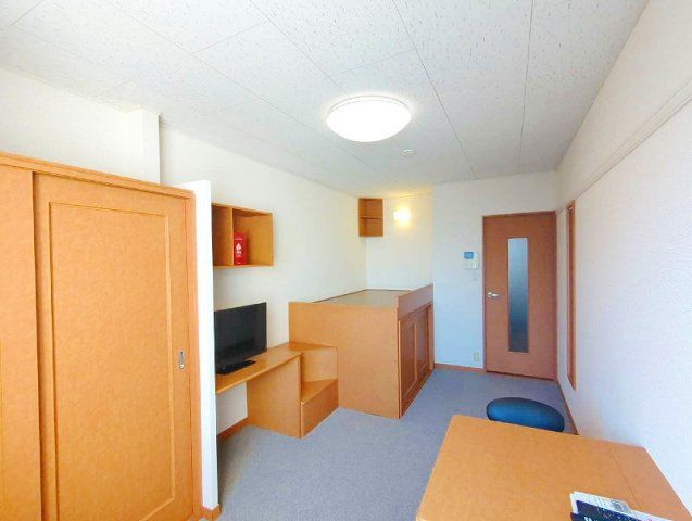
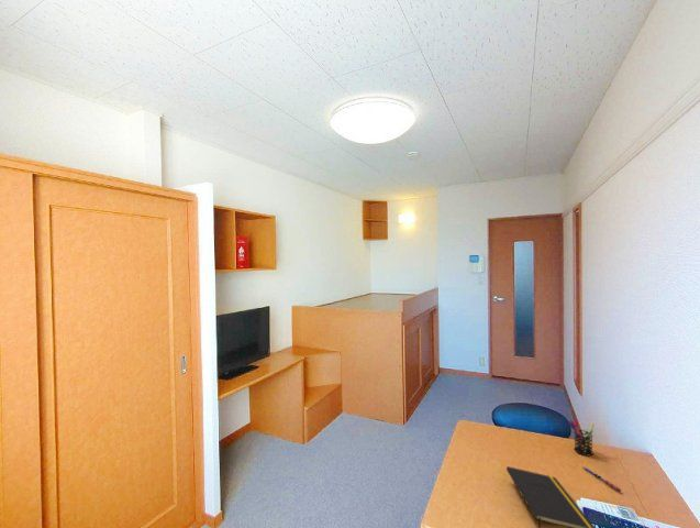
+ pen holder [568,419,596,457]
+ notepad [505,465,597,528]
+ pen [581,465,622,493]
